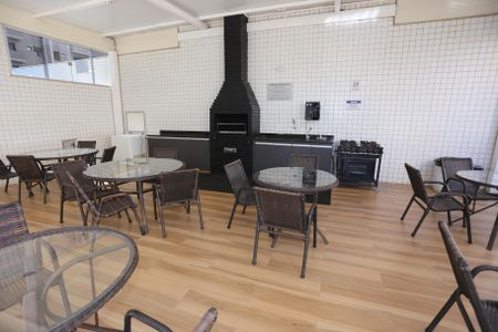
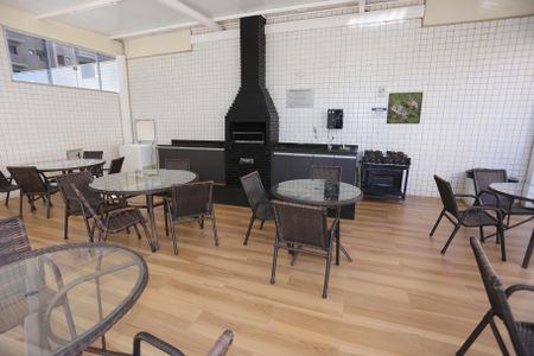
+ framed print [386,91,424,125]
